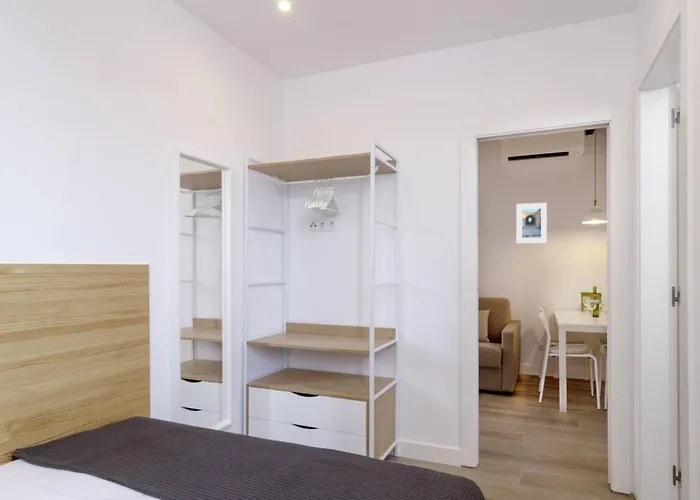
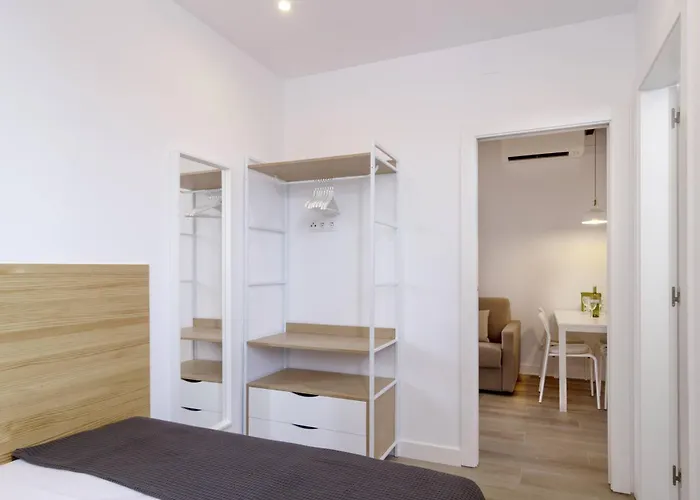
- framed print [515,202,548,244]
